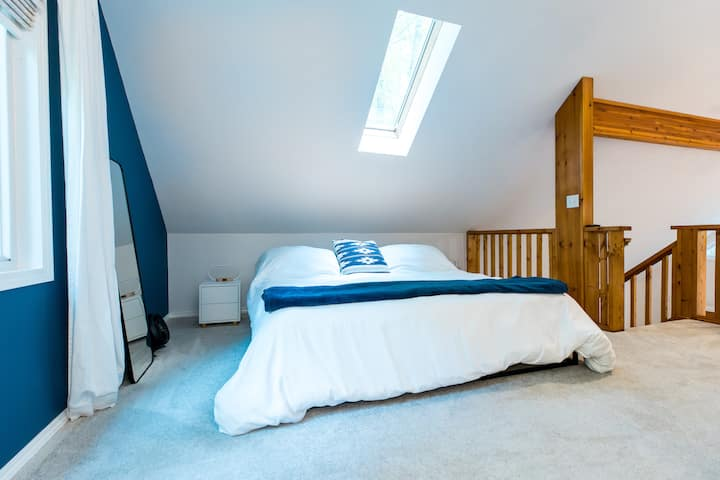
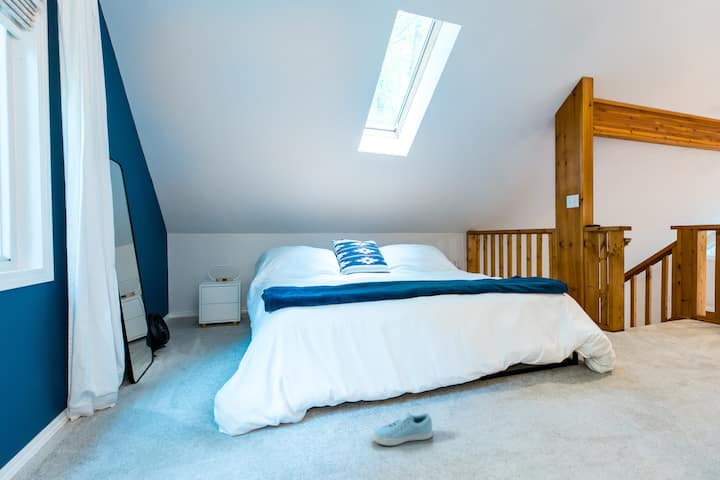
+ sneaker [372,411,434,446]
